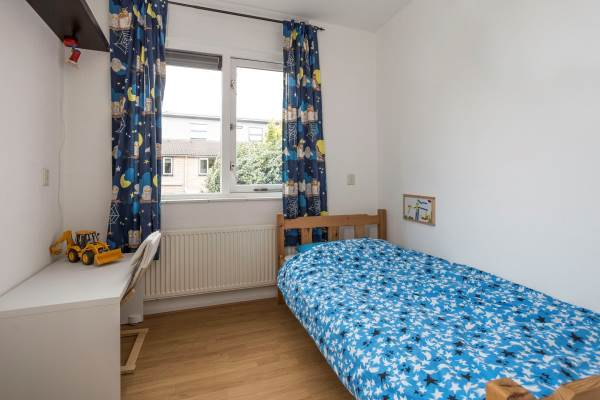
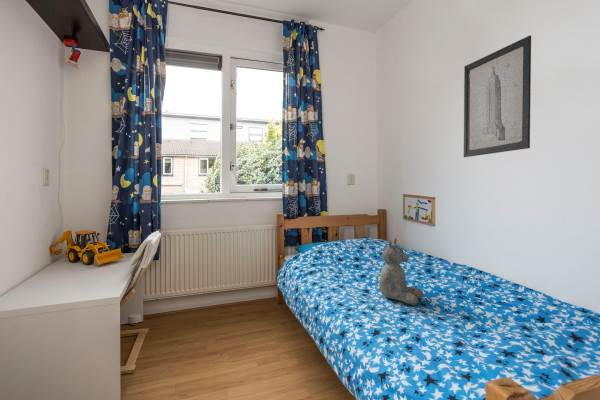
+ wall art [463,35,532,158]
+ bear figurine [378,237,424,306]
